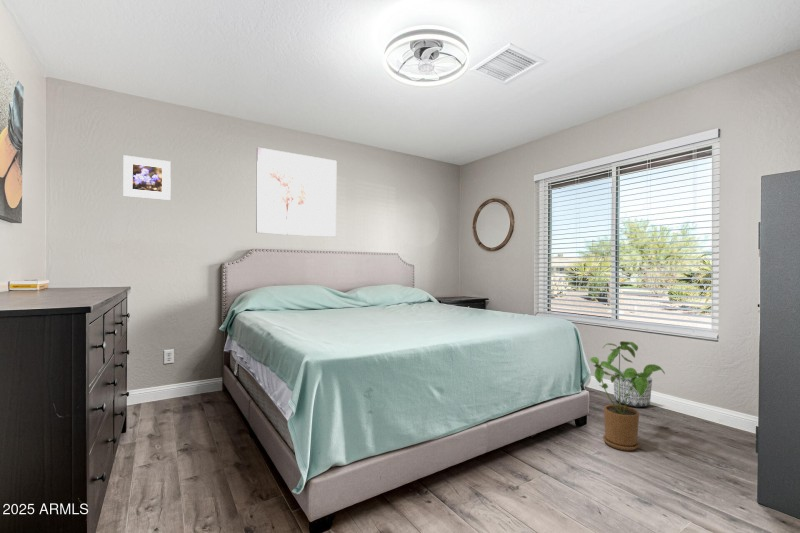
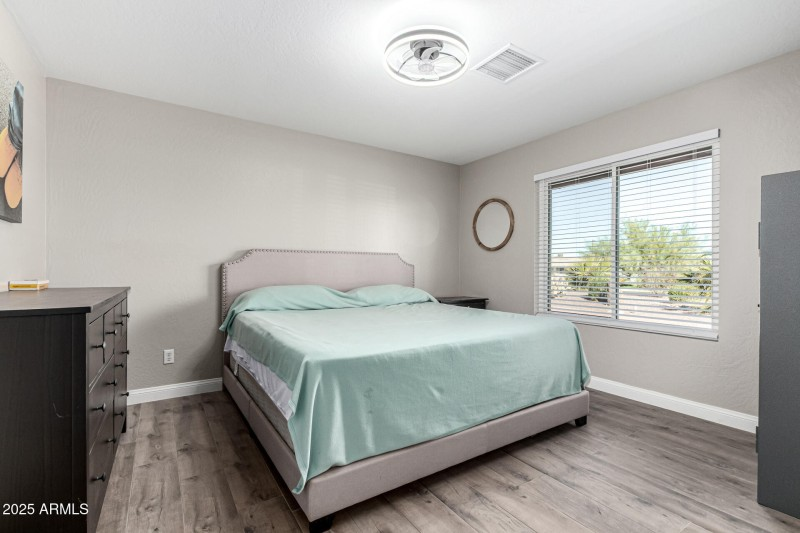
- house plant [589,340,666,452]
- wall art [255,147,337,238]
- planter [612,370,653,408]
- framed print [122,154,172,201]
